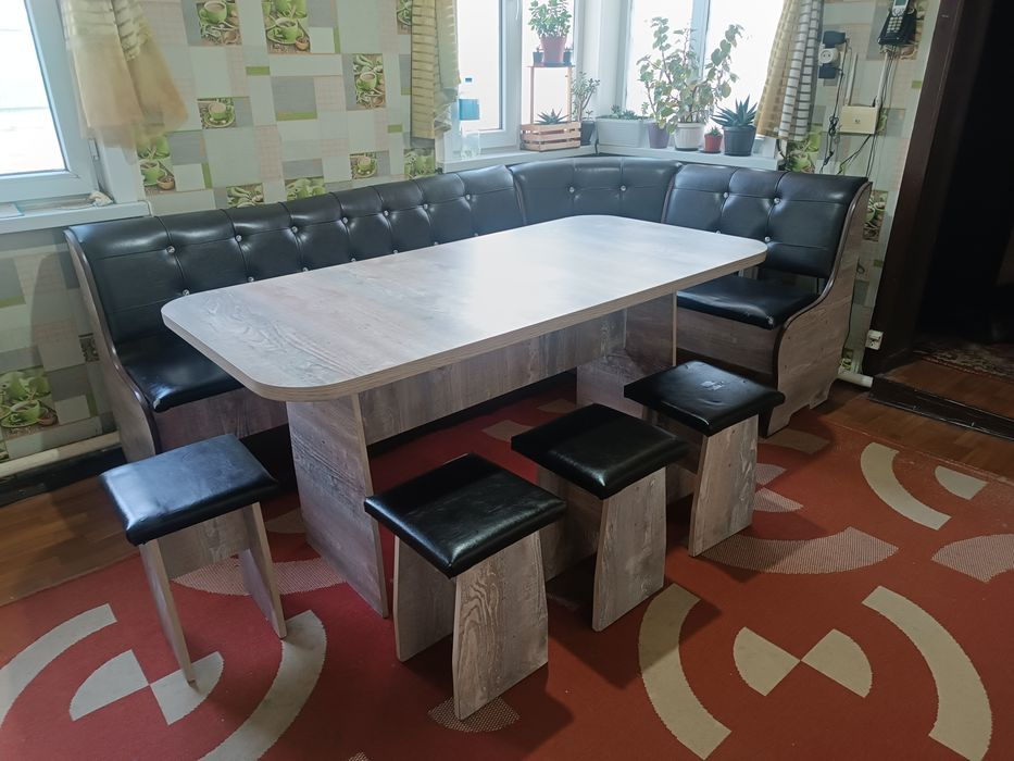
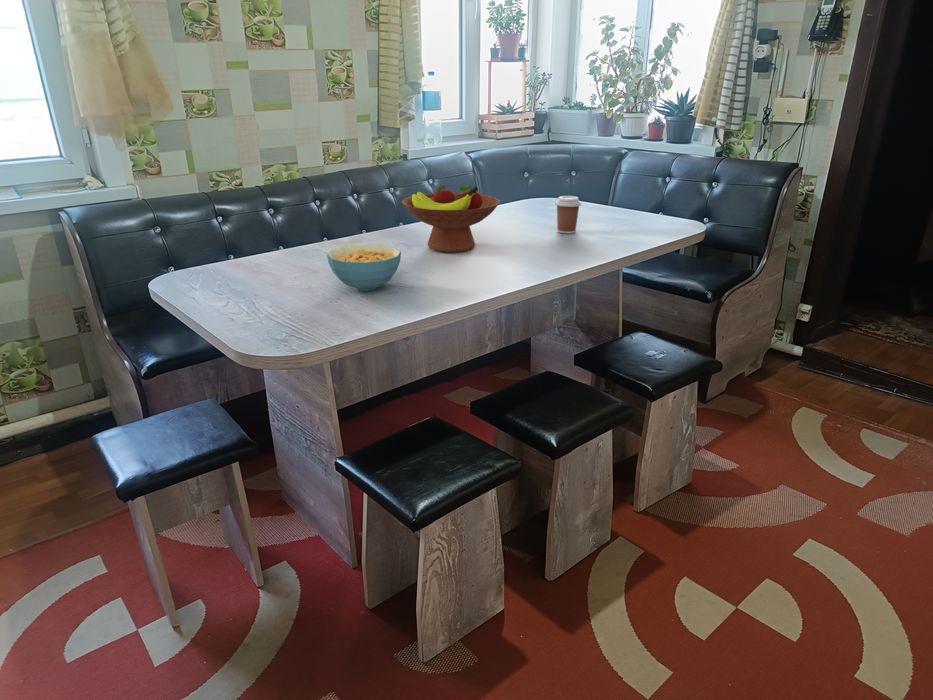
+ fruit bowl [401,184,501,253]
+ cereal bowl [326,244,402,292]
+ coffee cup [554,195,582,234]
